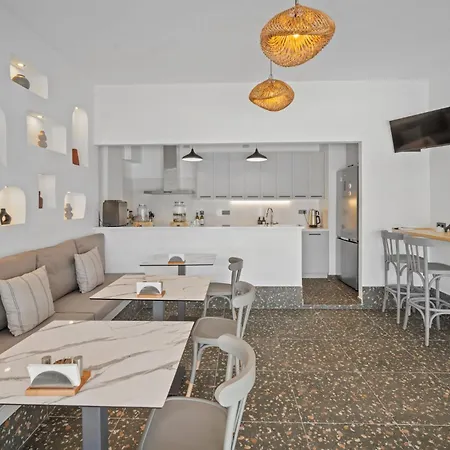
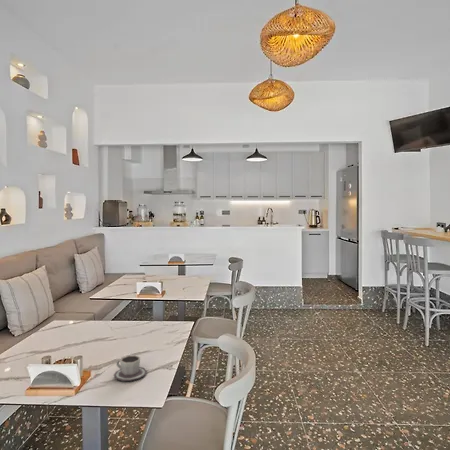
+ cup [113,354,148,382]
